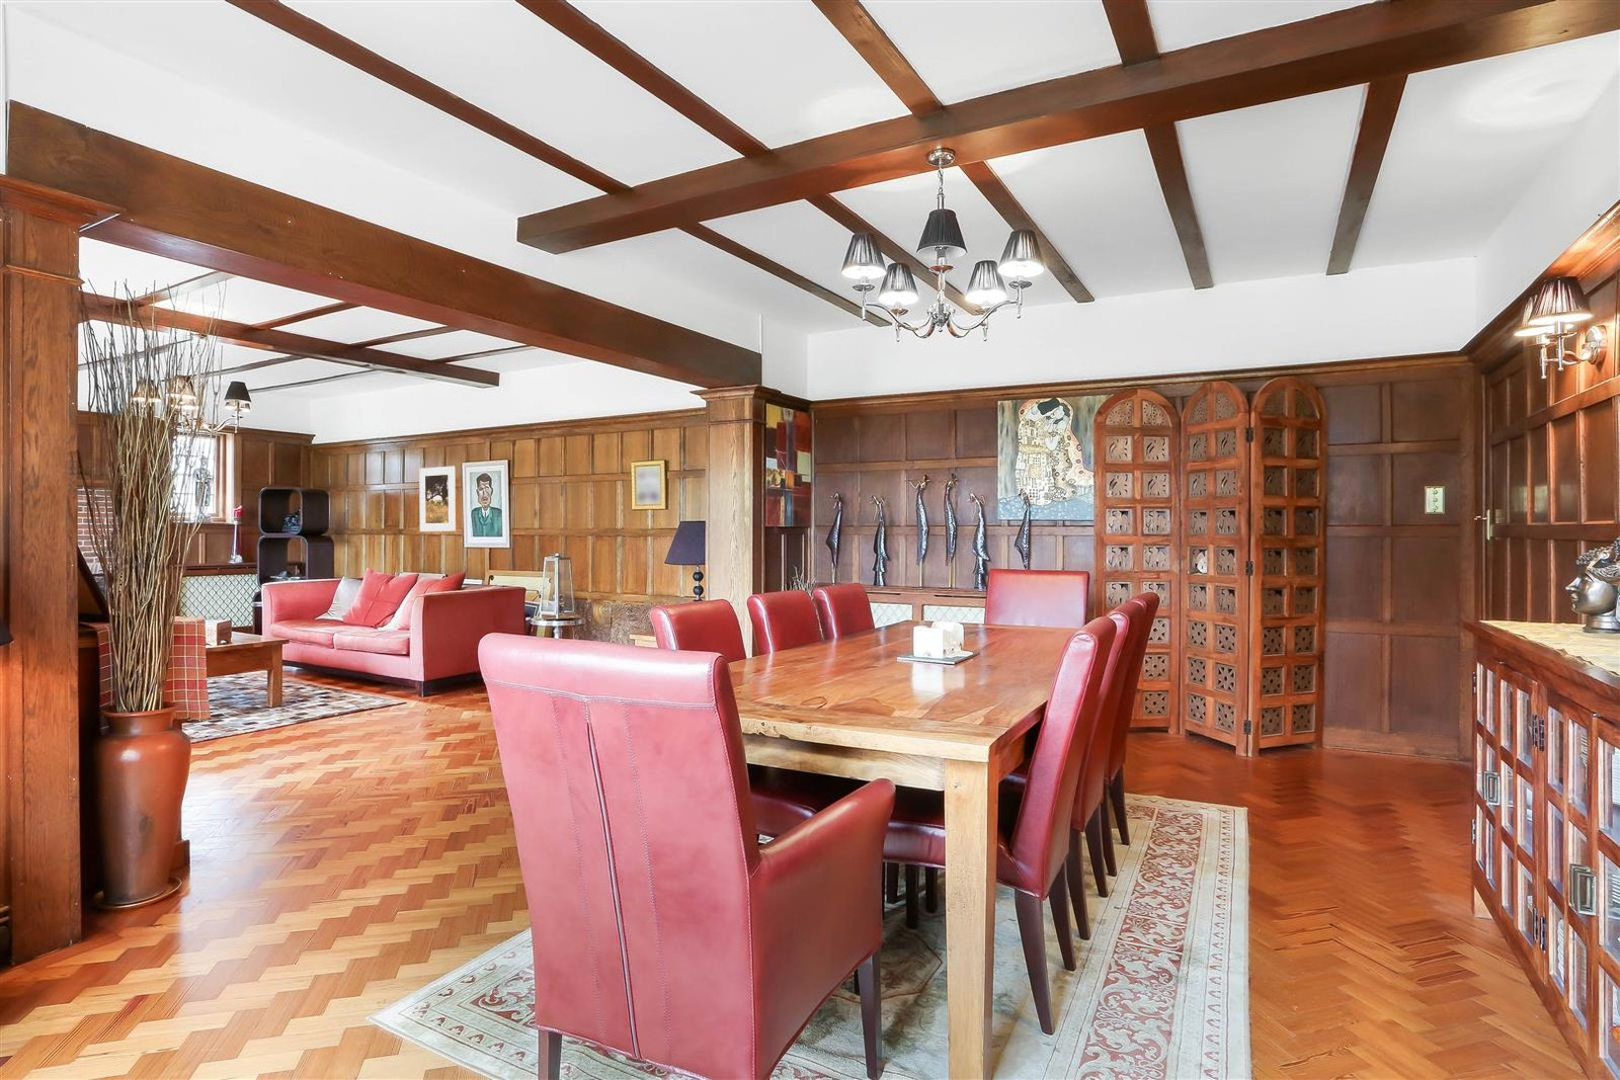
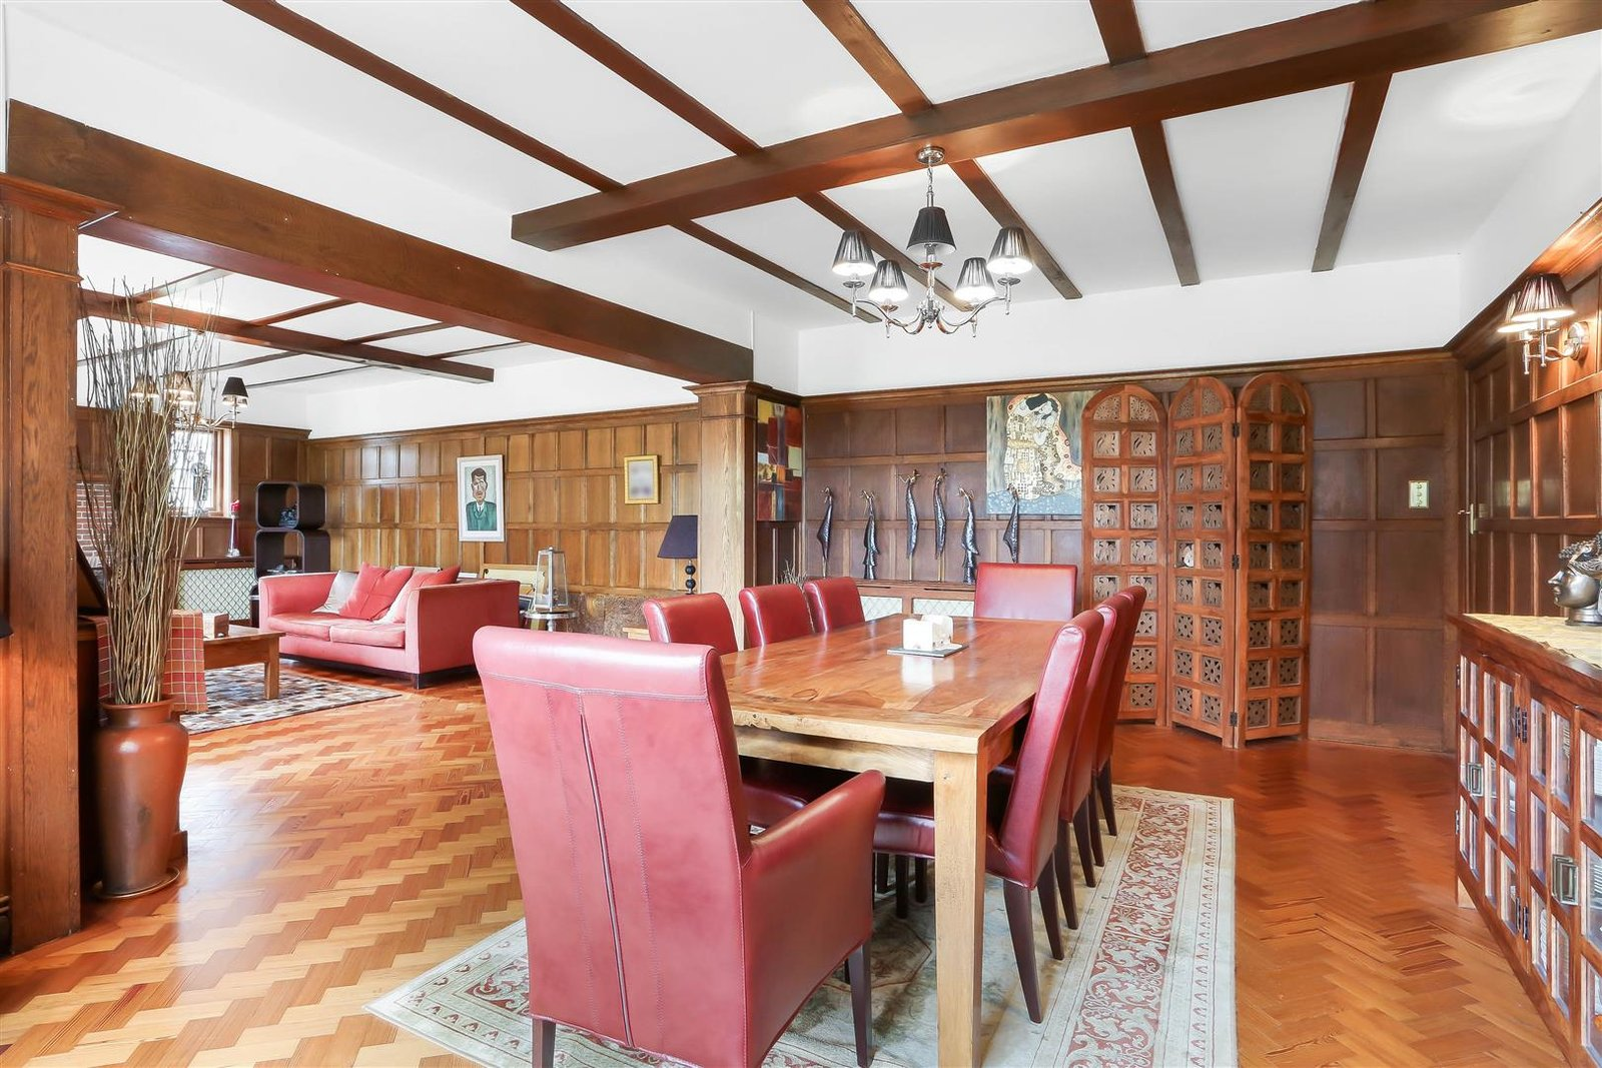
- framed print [418,465,457,533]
